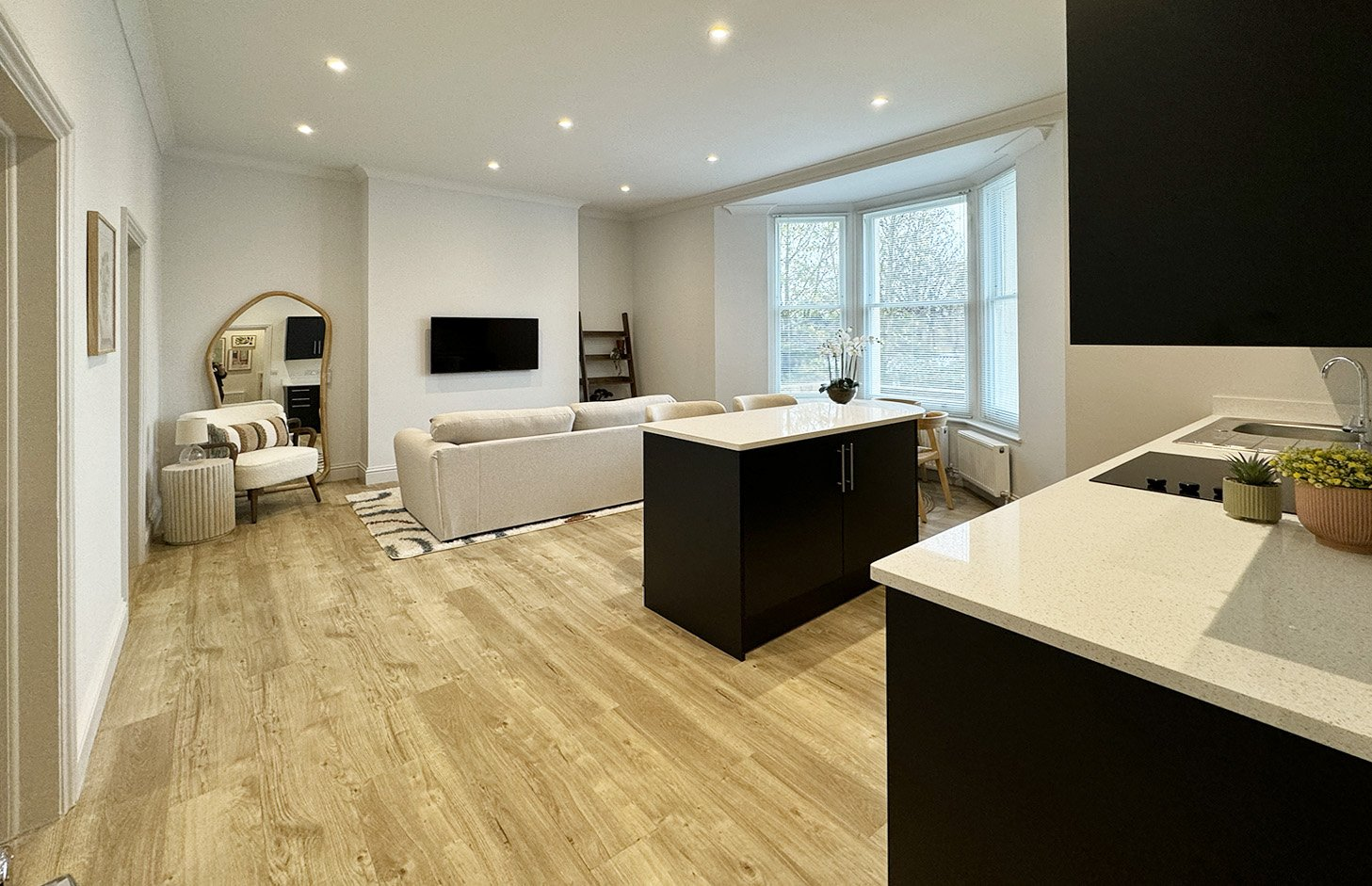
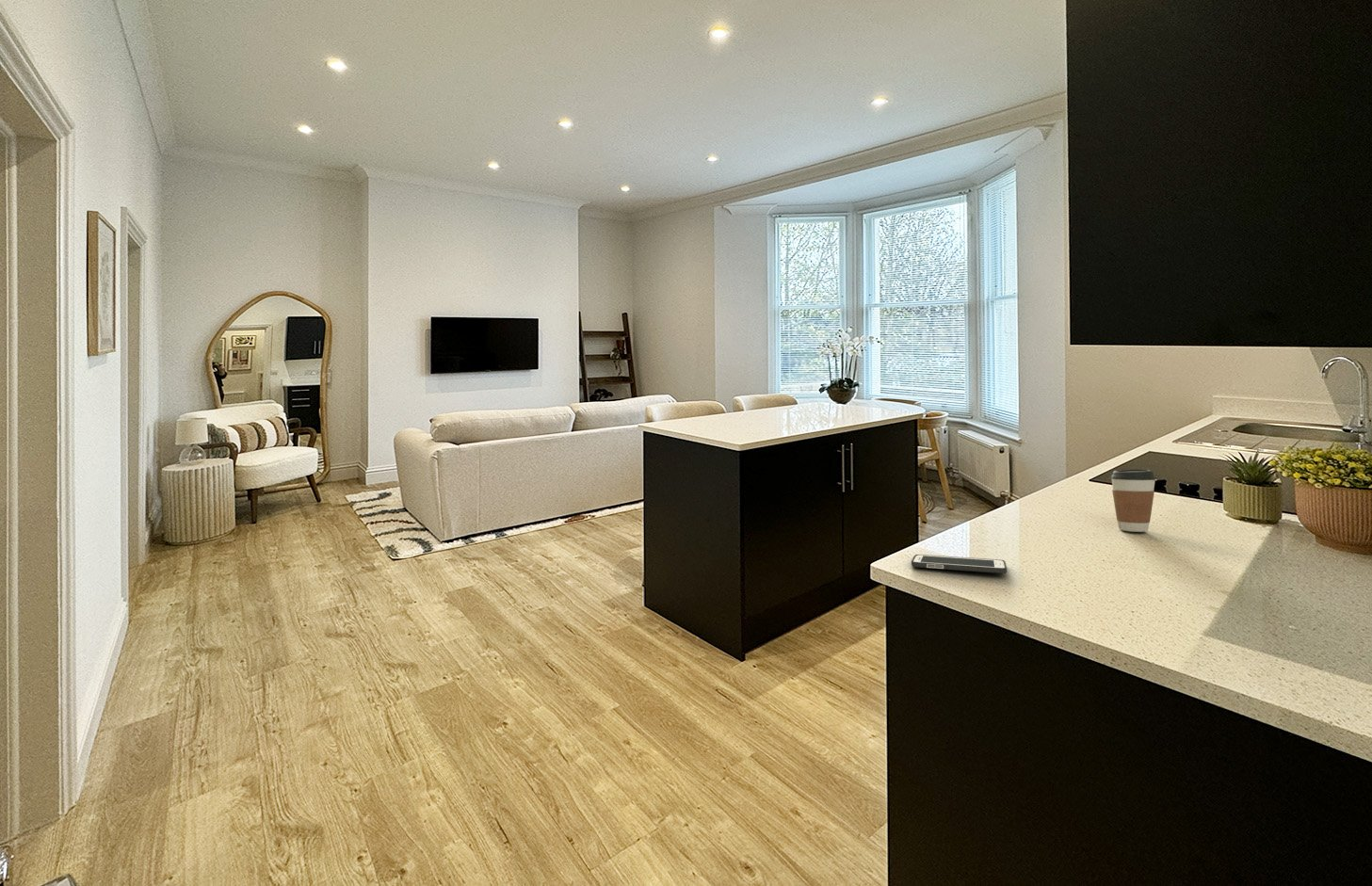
+ coffee cup [1110,469,1156,533]
+ cell phone [911,554,1008,574]
